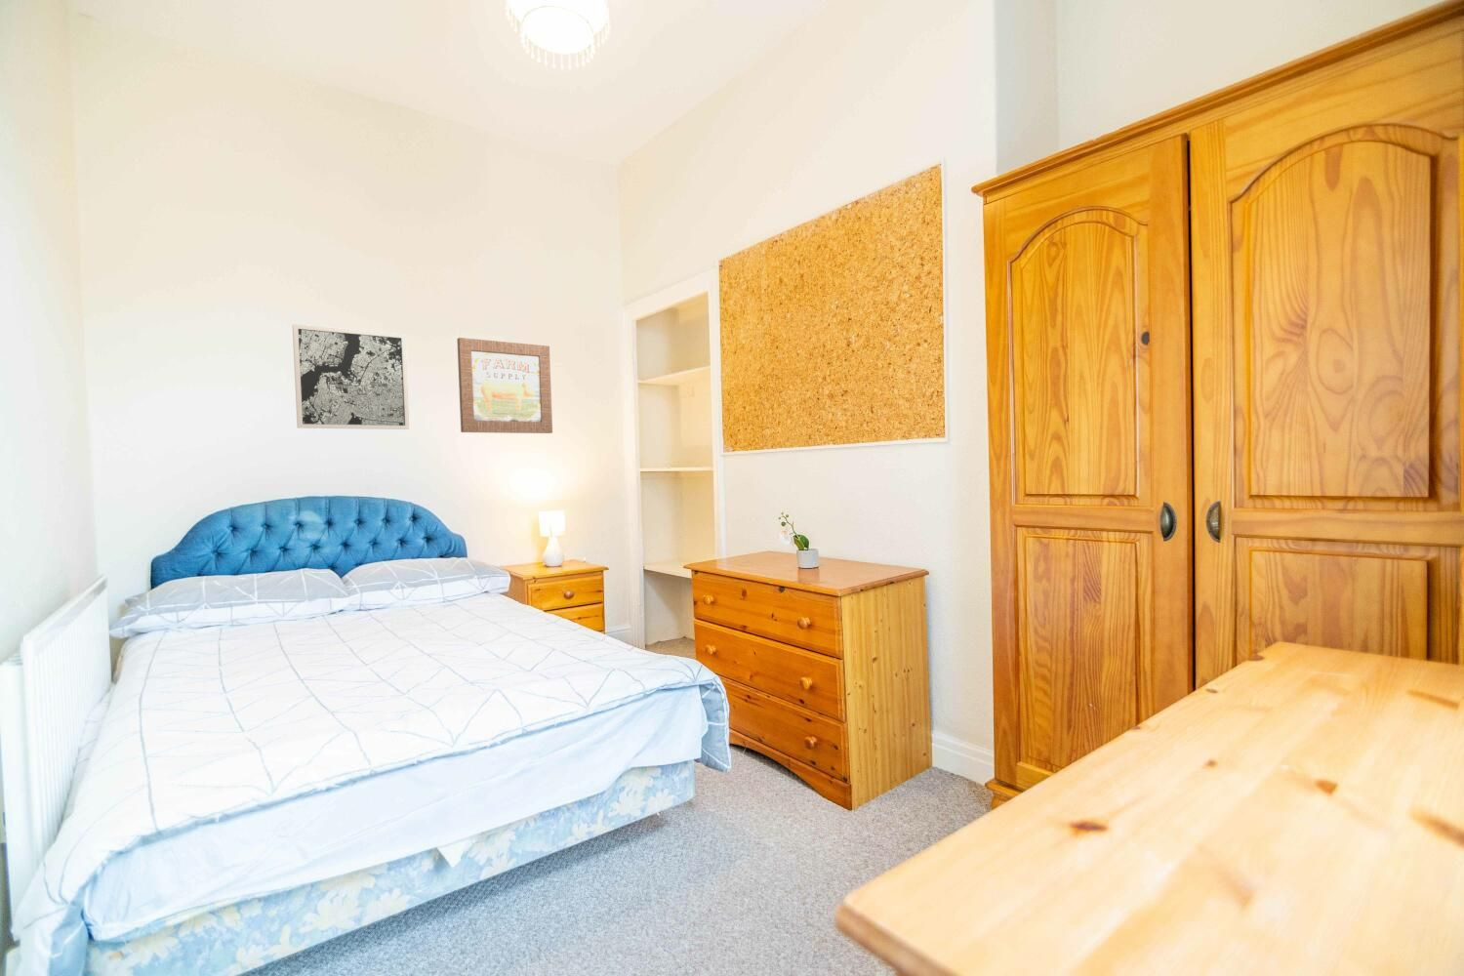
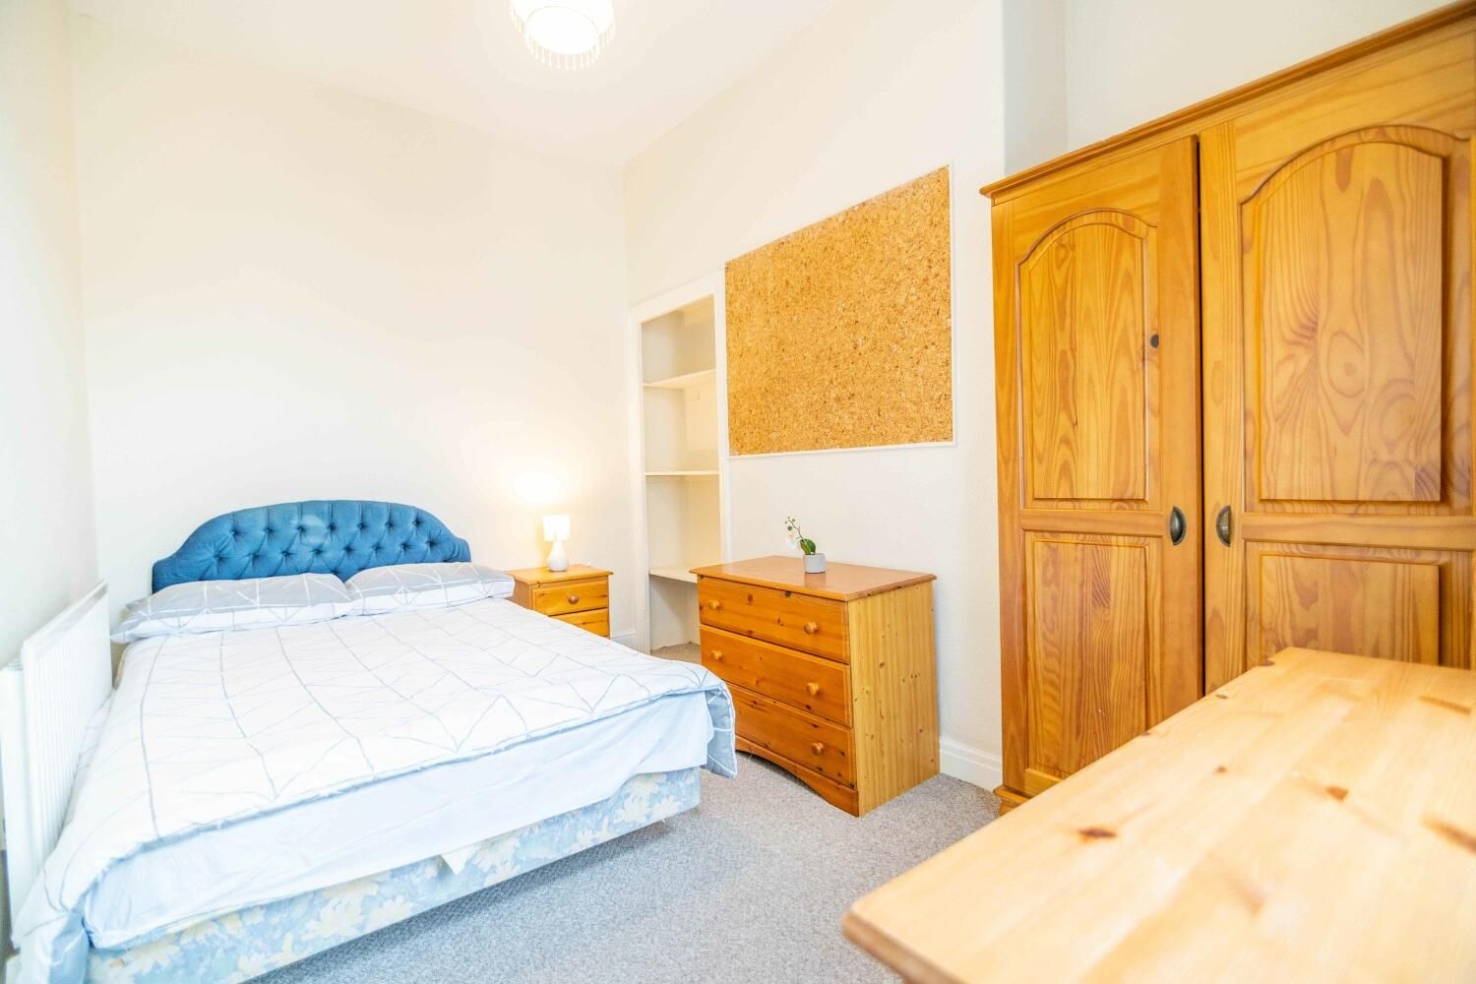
- wall art [292,324,411,430]
- wall art [455,337,553,435]
